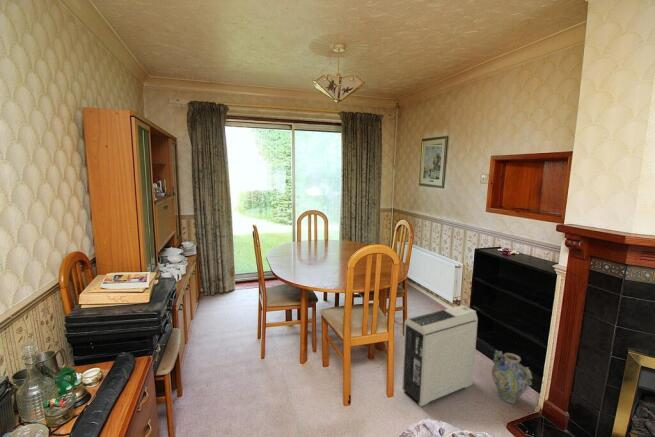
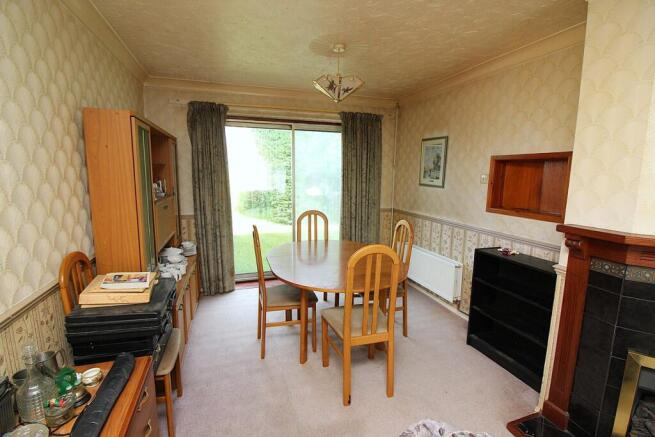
- ceramic jug [491,349,533,405]
- air purifier [401,304,479,407]
